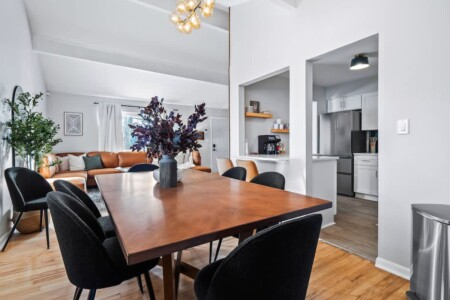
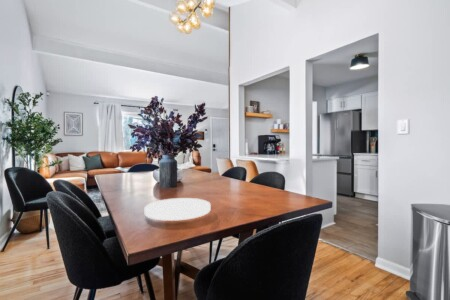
+ plate [144,197,212,222]
